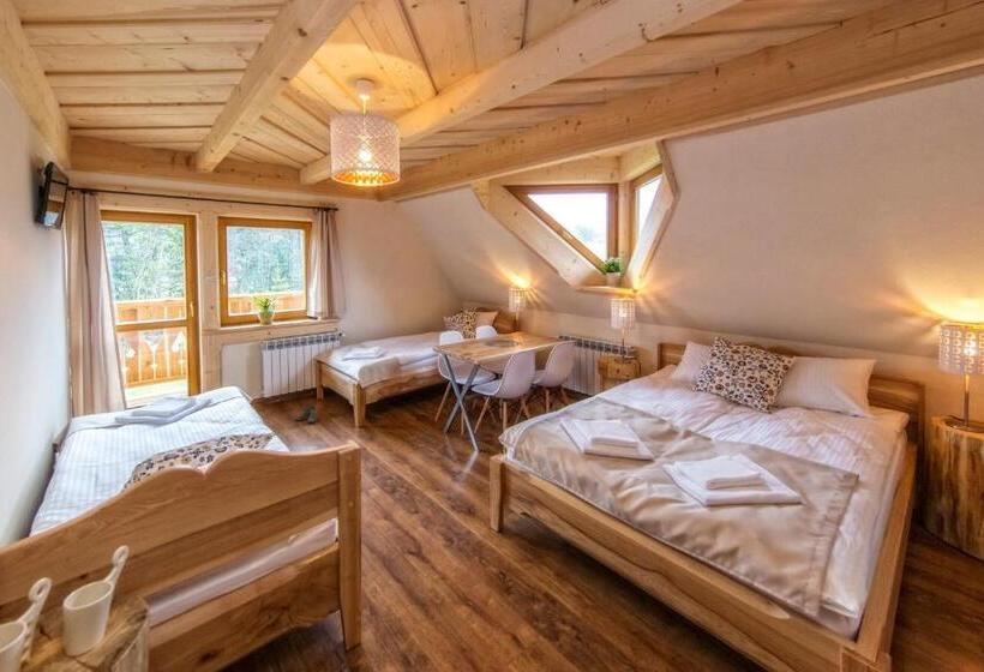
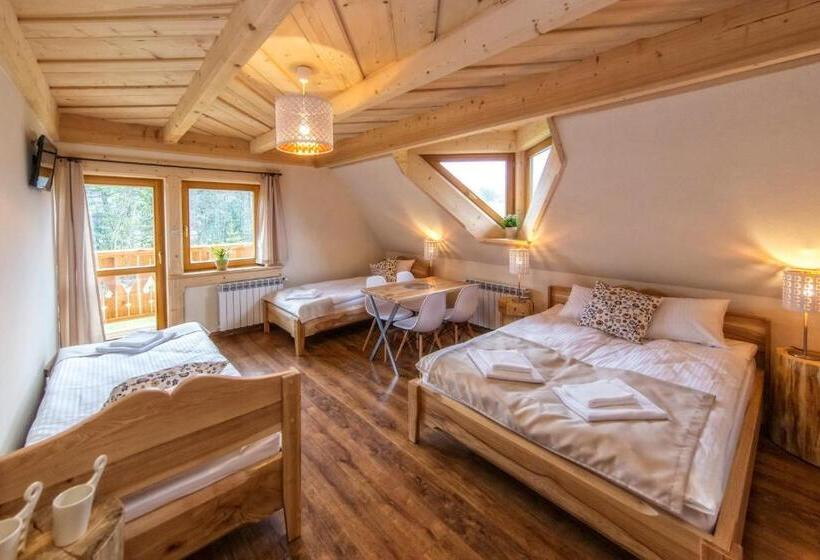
- boots [294,403,319,425]
